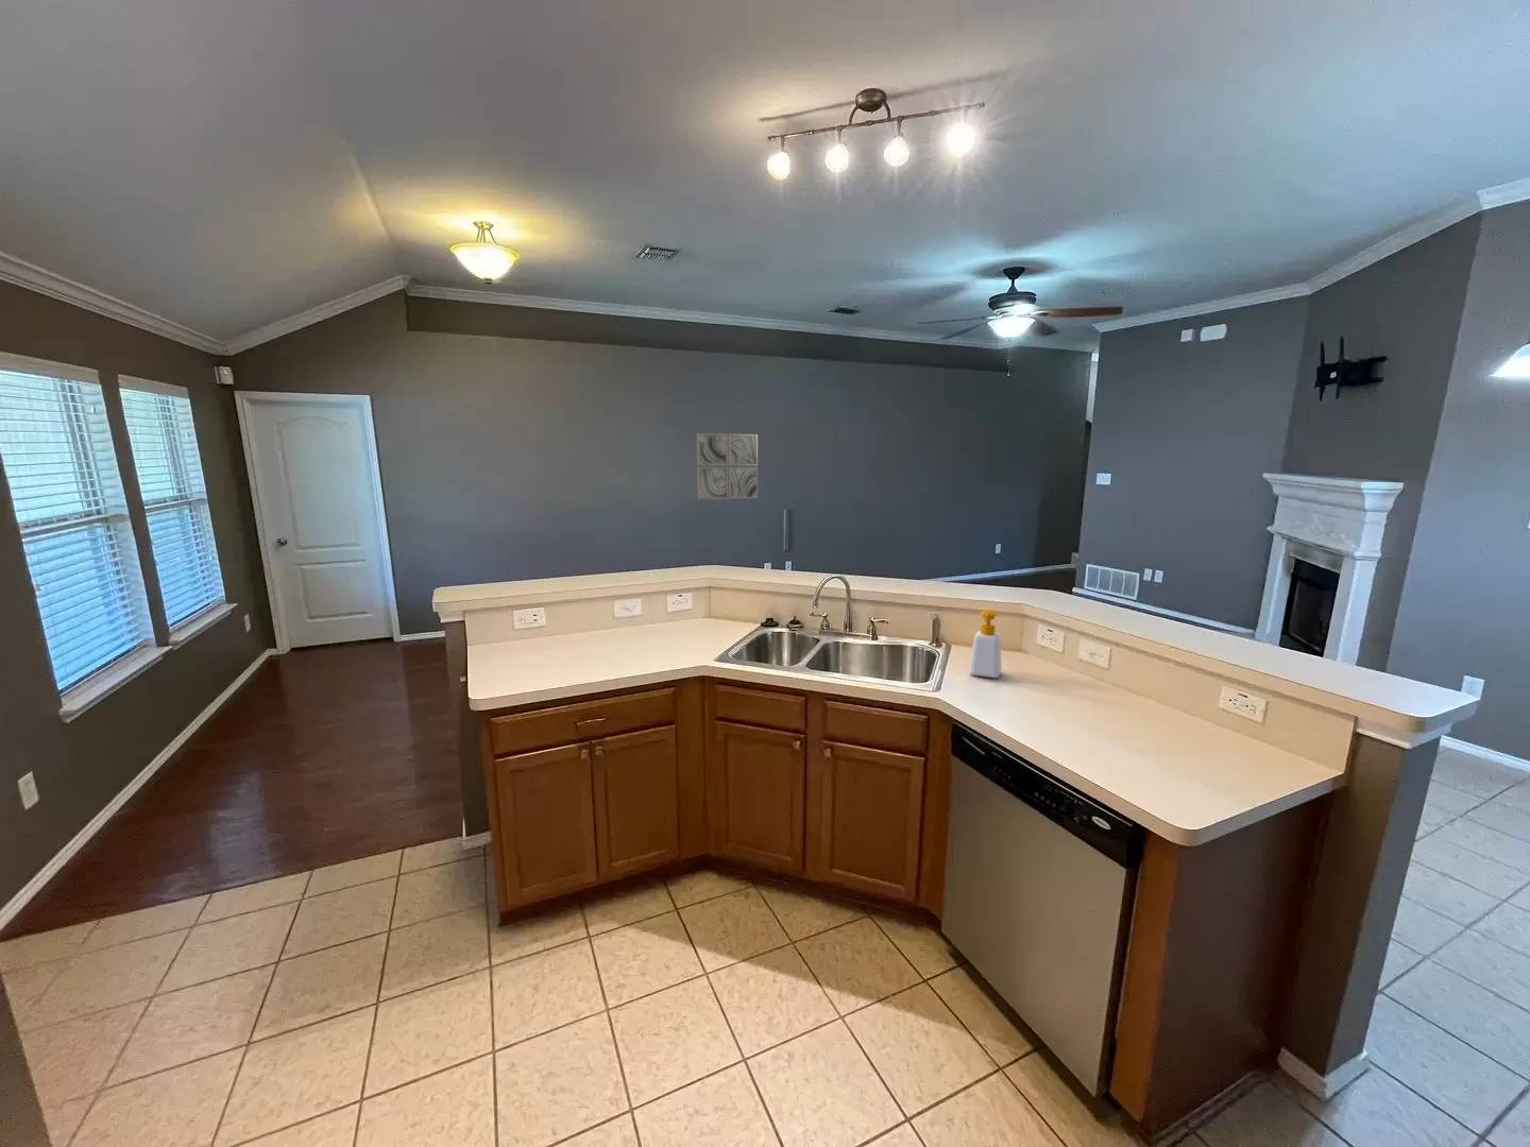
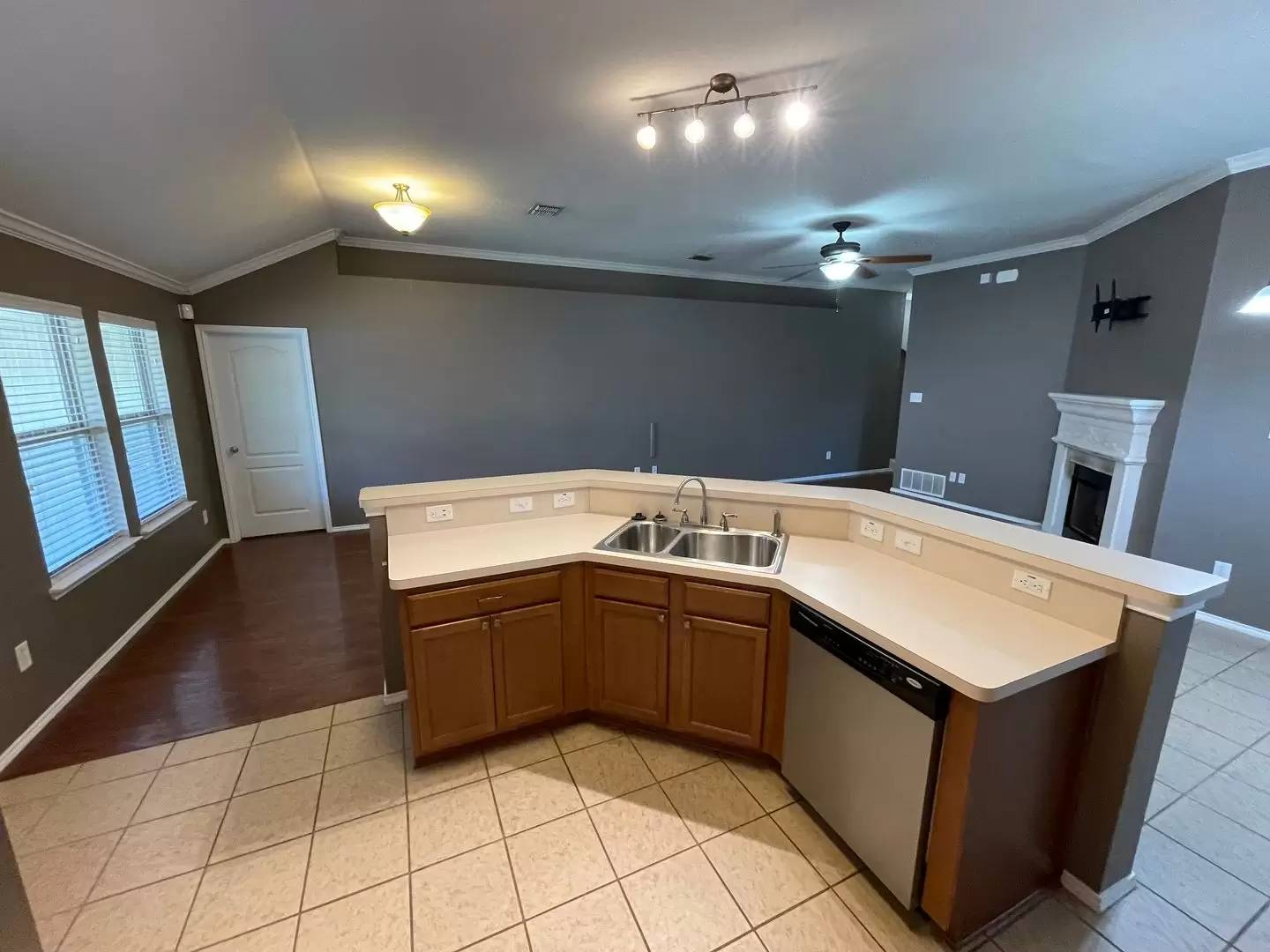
- wall art [696,433,759,500]
- soap bottle [969,608,1002,678]
